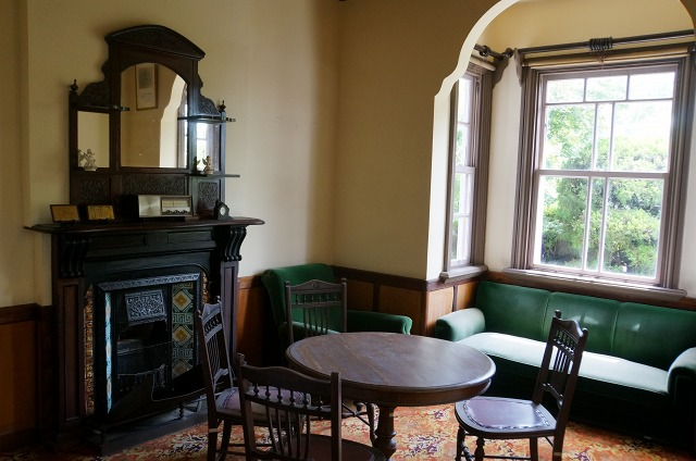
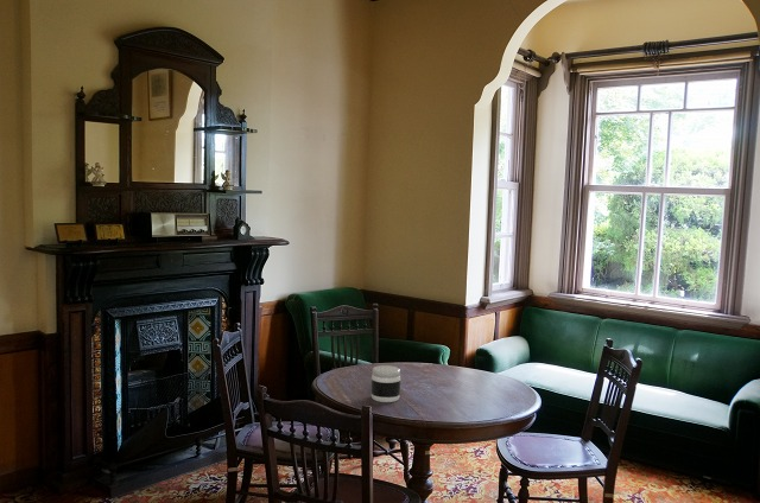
+ jar [369,364,401,403]
